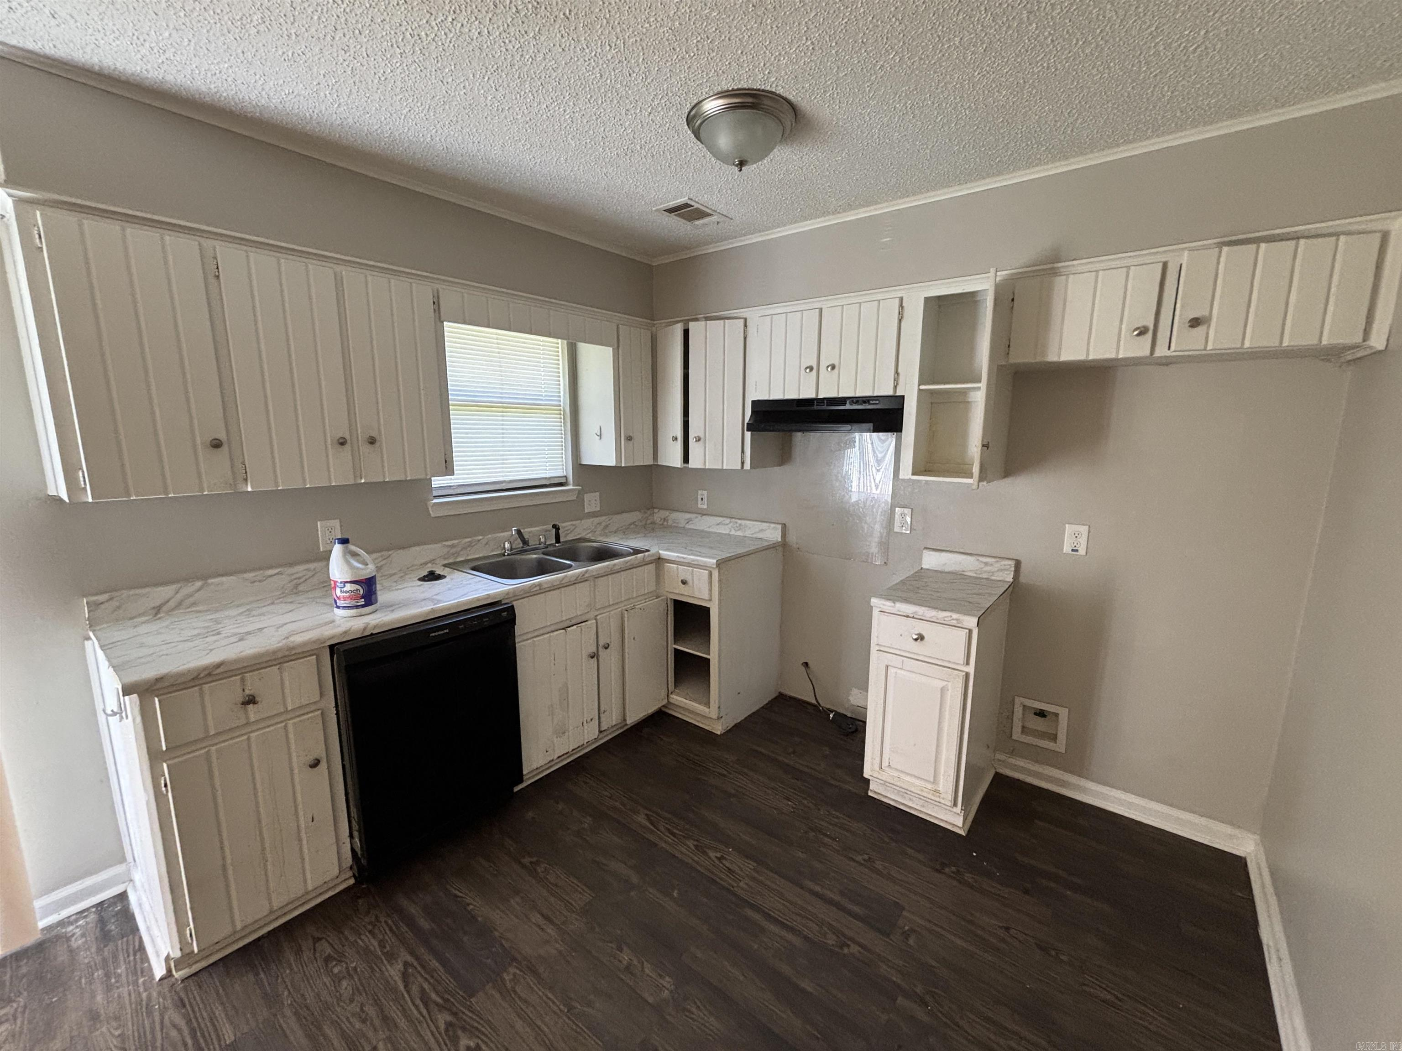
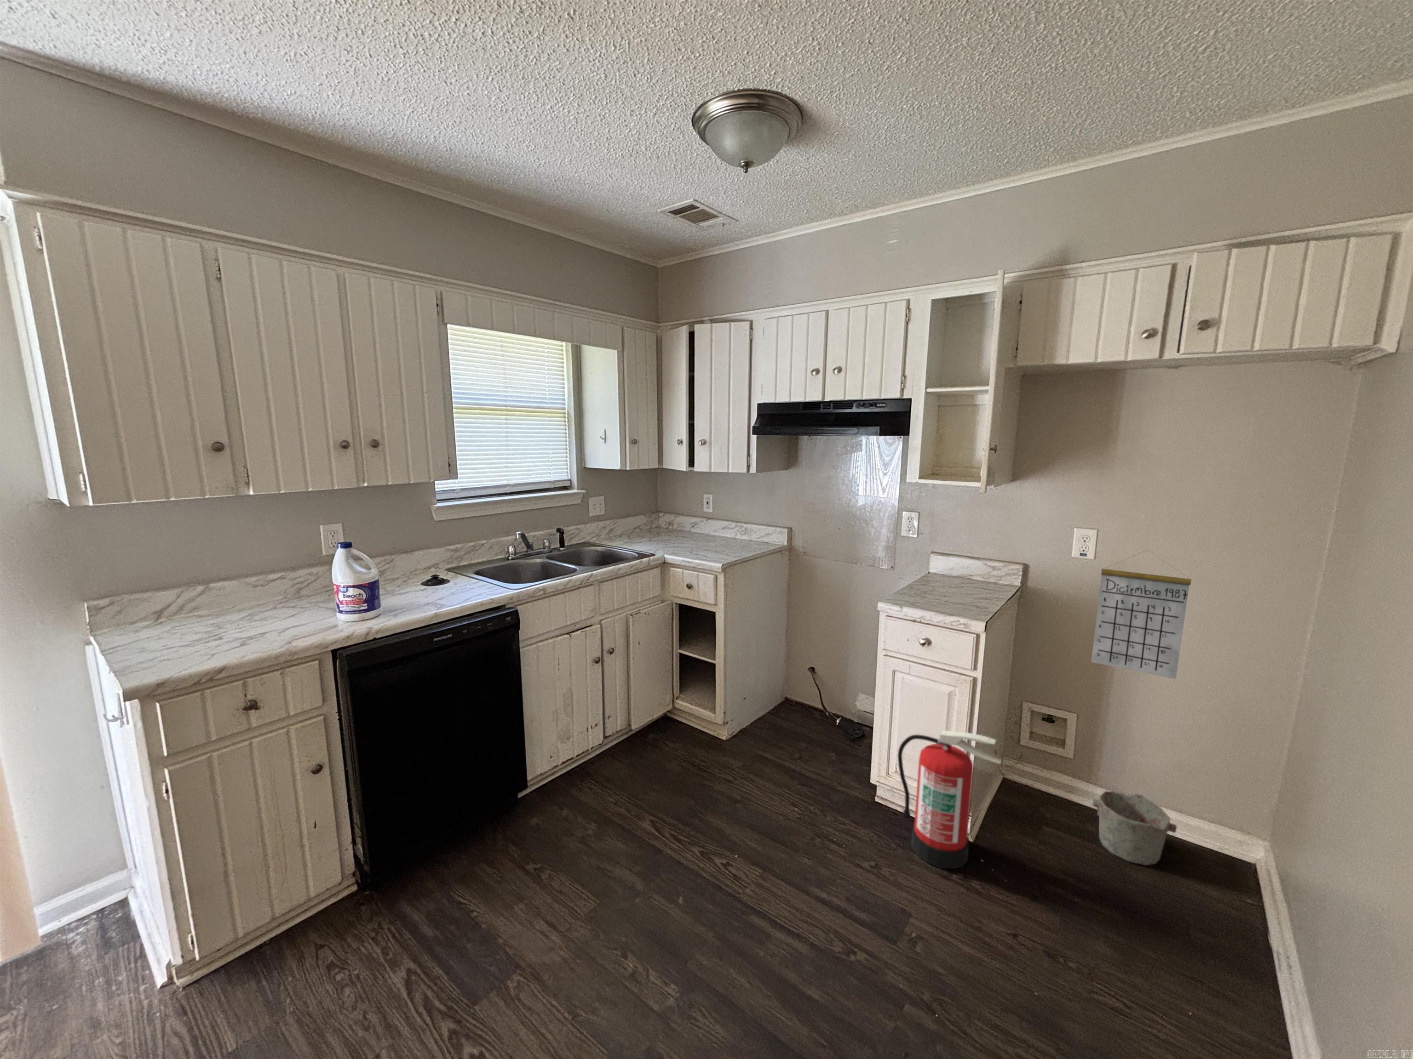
+ bucket [1091,791,1177,865]
+ fire extinguisher [898,730,1002,869]
+ calendar [1090,550,1192,680]
